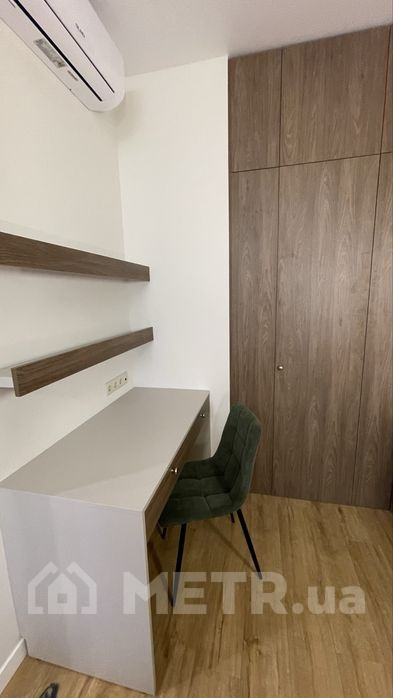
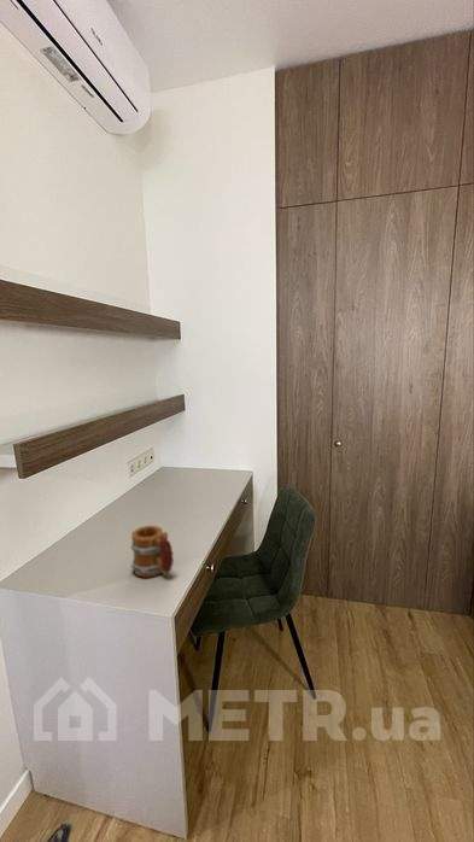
+ mug [129,525,175,578]
